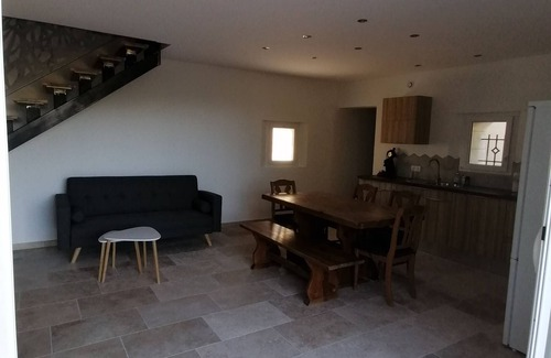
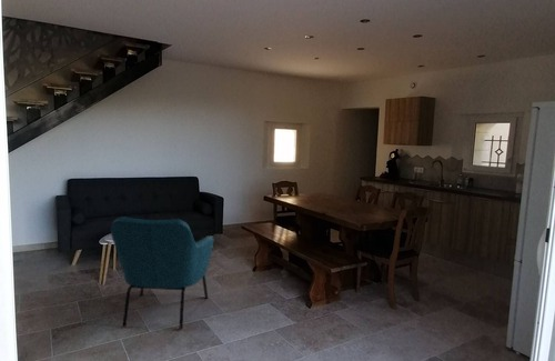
+ armchair [110,215,215,330]
